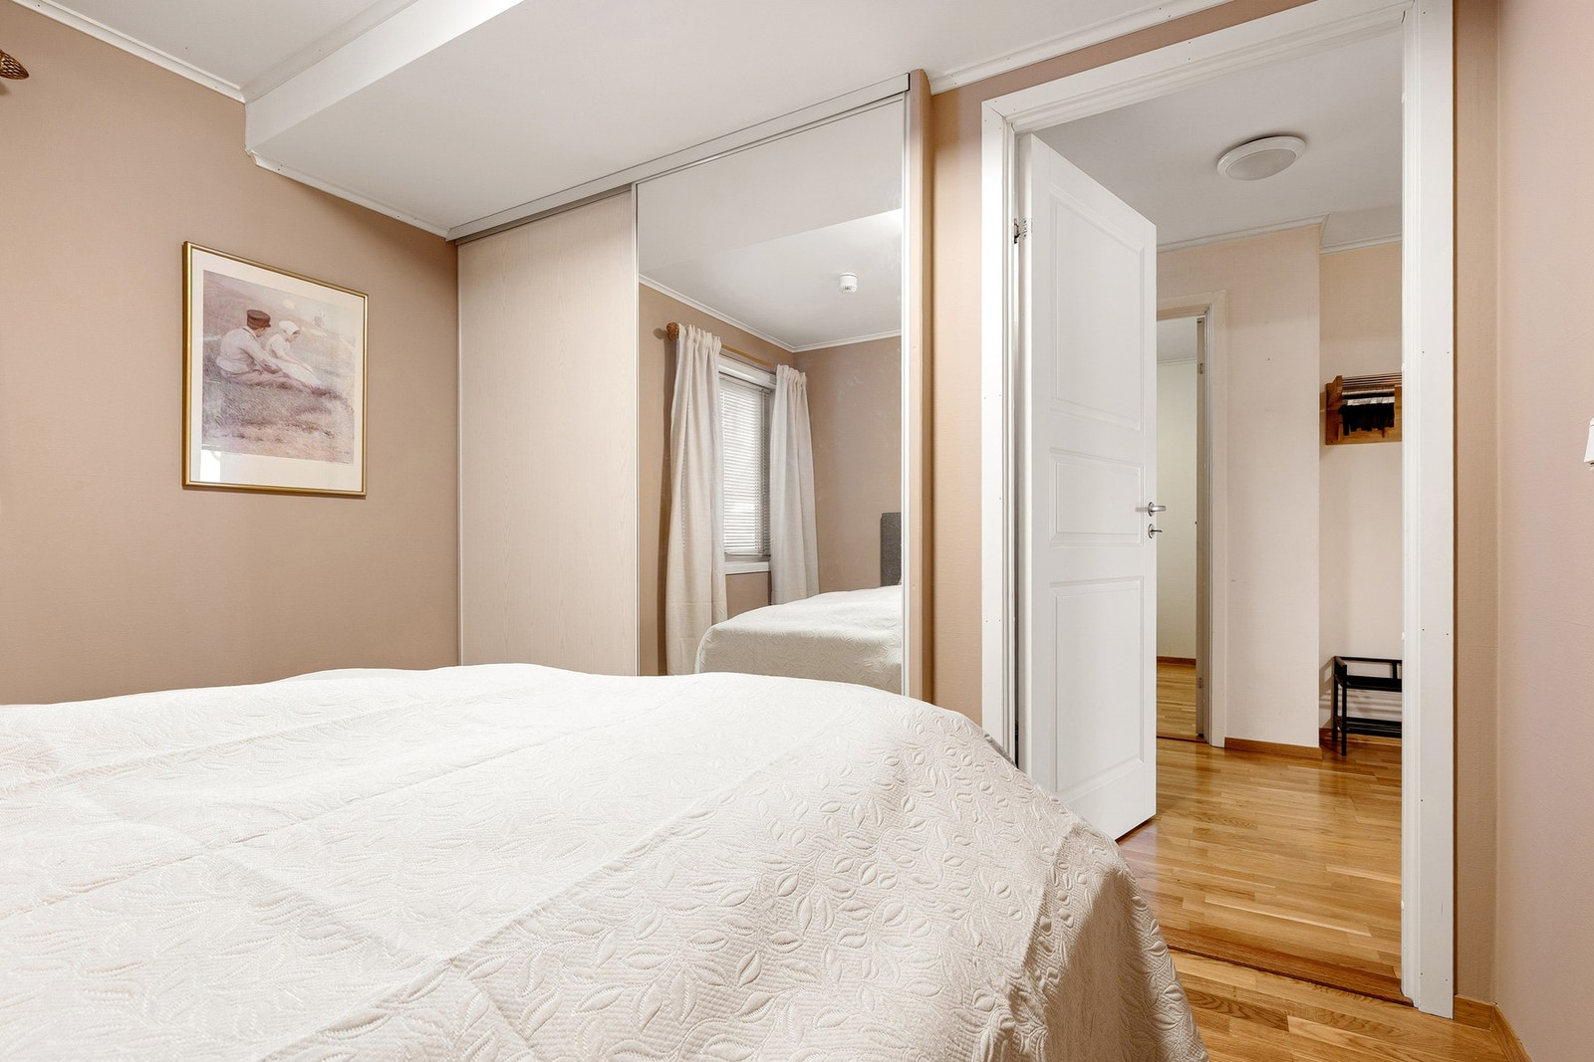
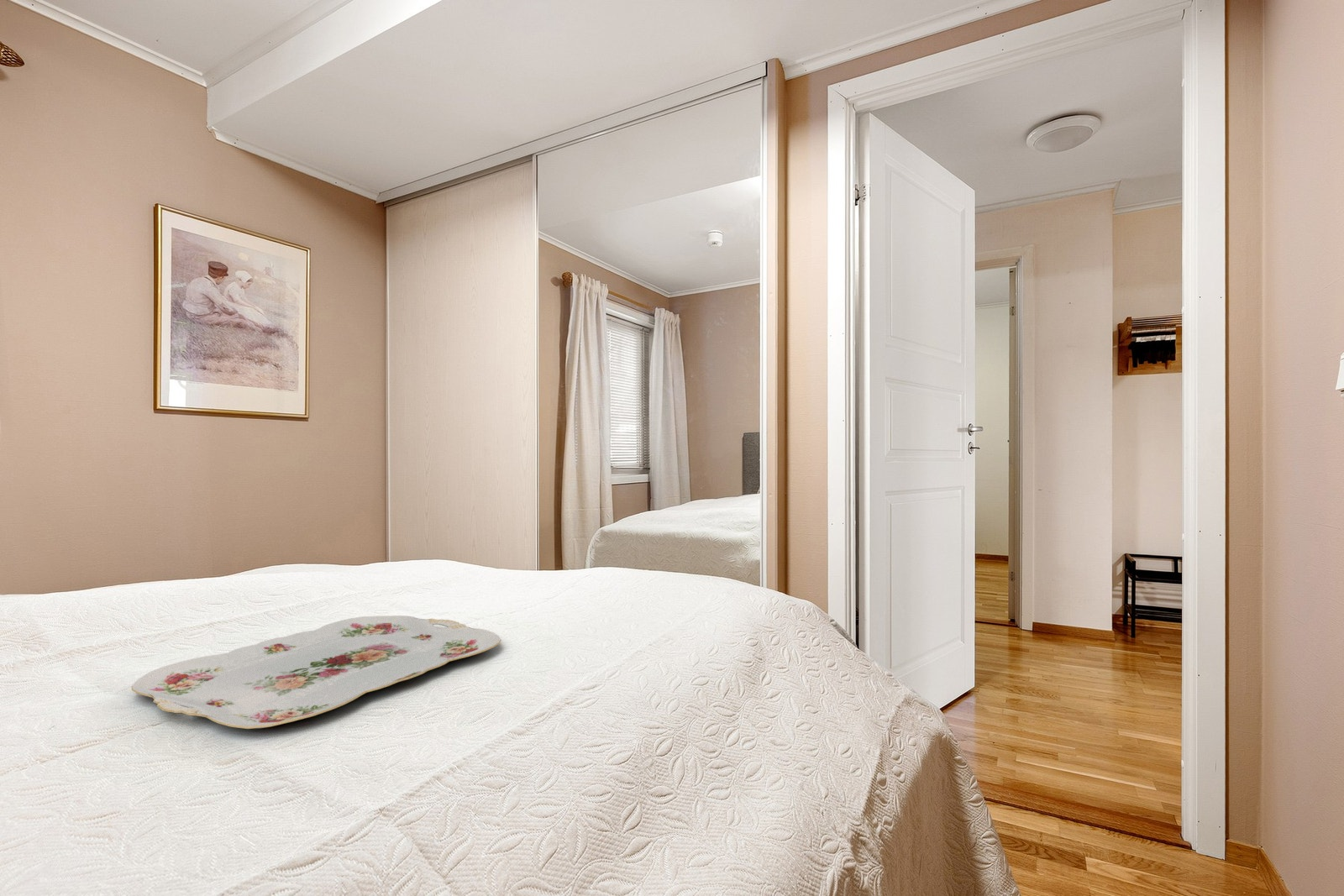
+ serving tray [131,615,502,730]
